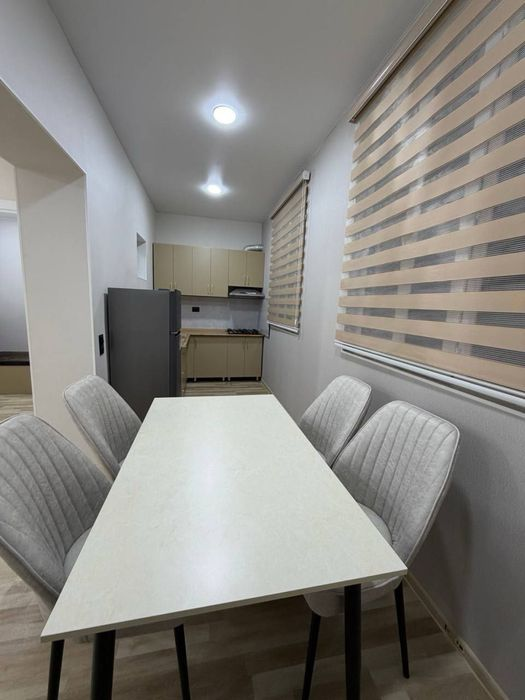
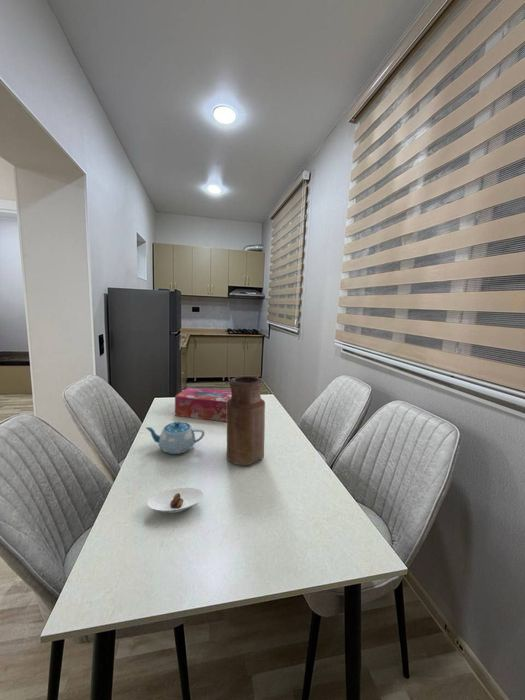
+ chinaware [145,420,206,455]
+ tissue box [174,387,231,422]
+ saucer [146,486,205,514]
+ vase [226,375,266,466]
